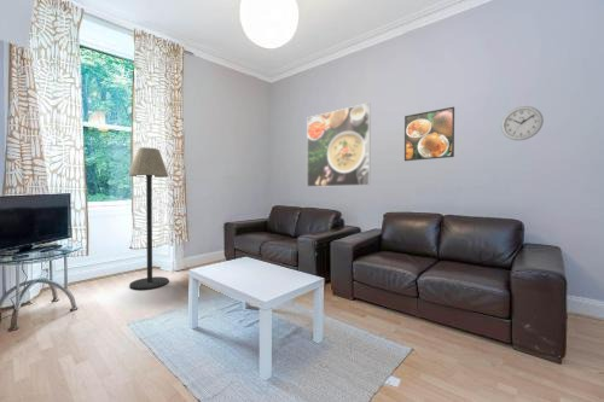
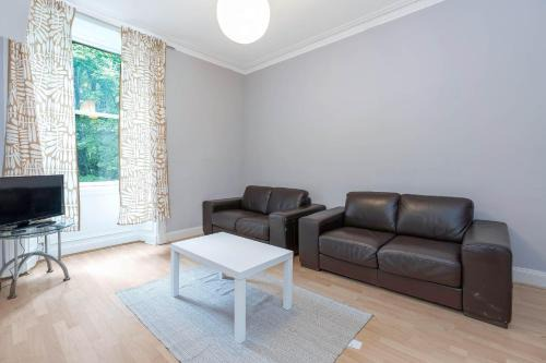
- floor lamp [127,146,170,291]
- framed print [403,106,455,162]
- wall clock [500,105,545,141]
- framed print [306,101,372,188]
